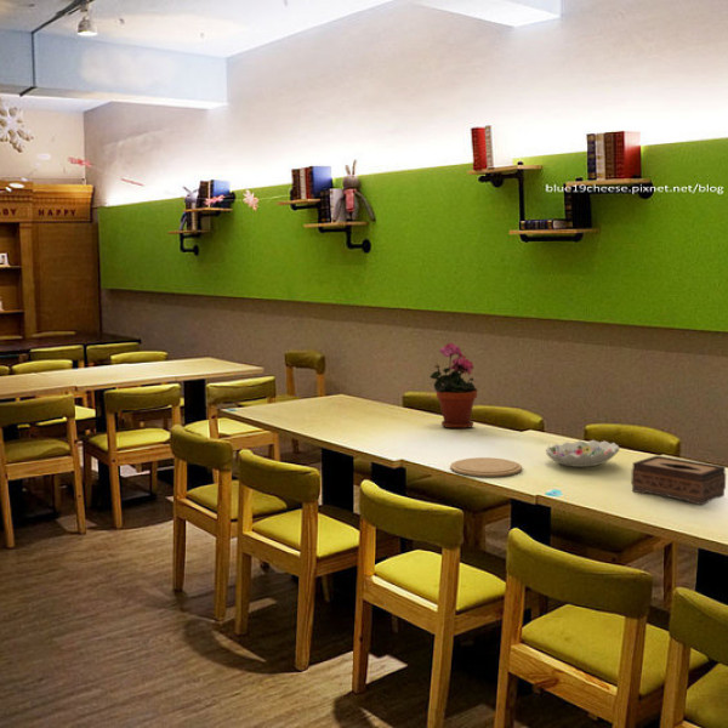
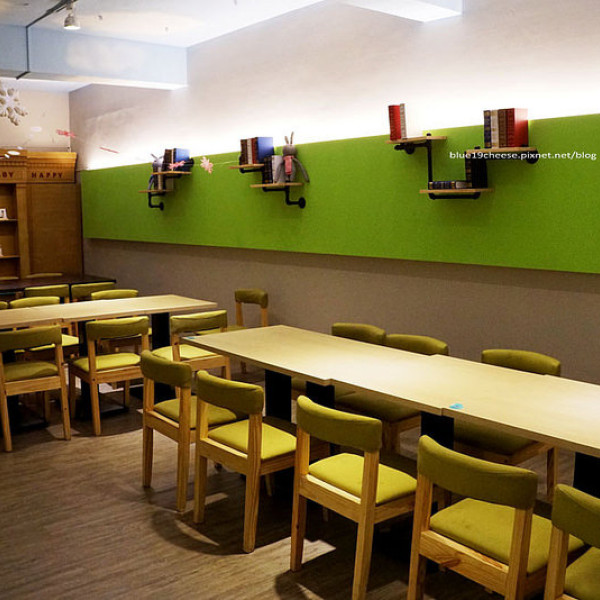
- decorative bowl [545,439,620,468]
- tissue box [630,454,727,506]
- potted plant [428,342,478,430]
- plate [449,456,523,478]
